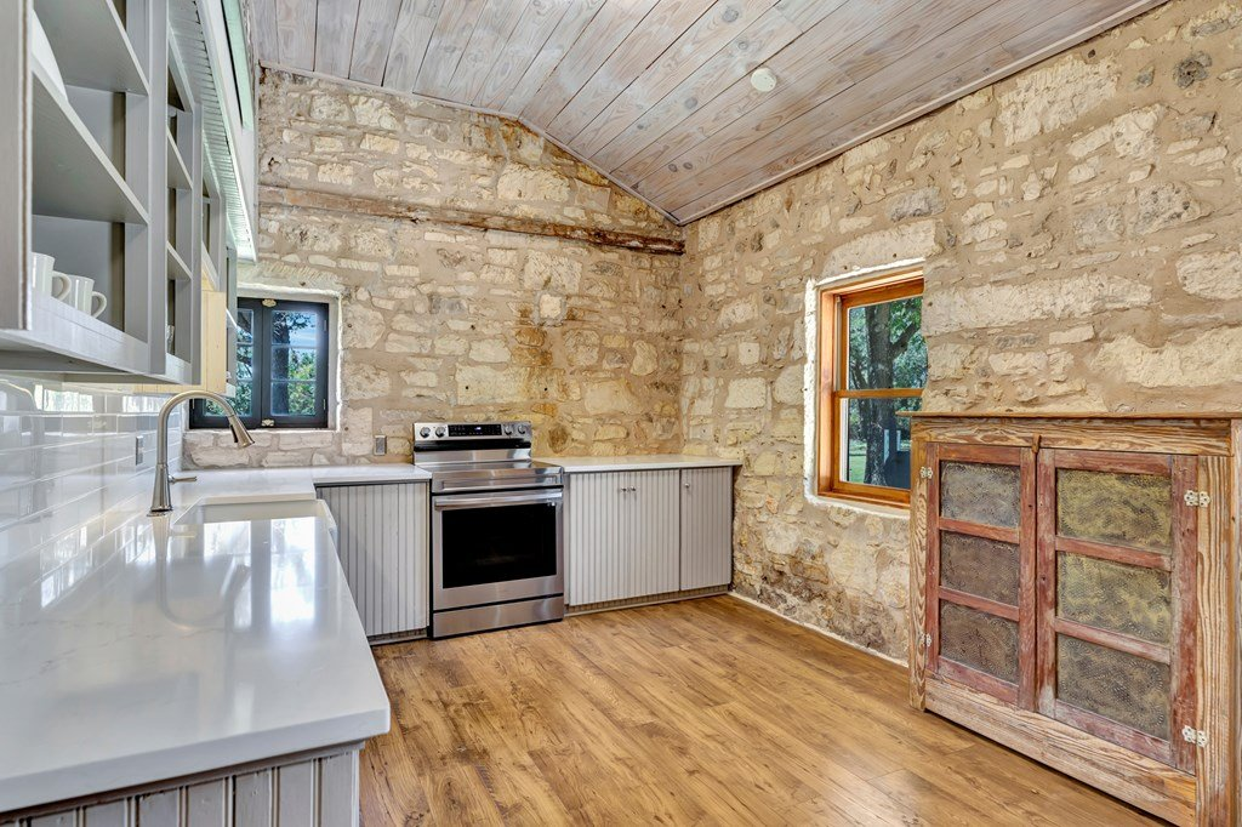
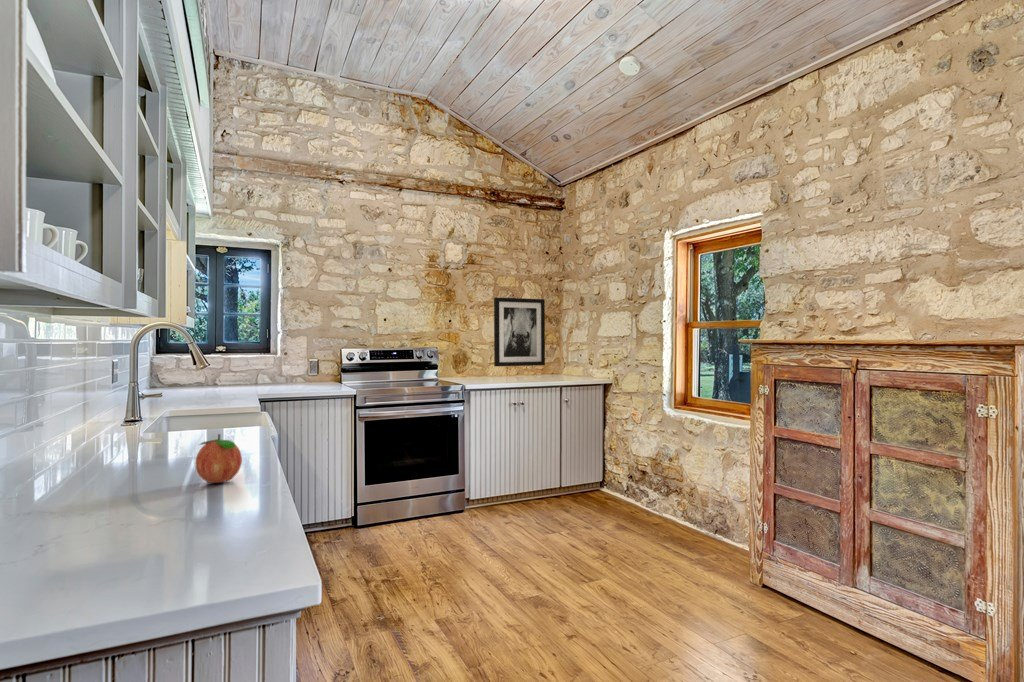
+ wall art [493,297,546,367]
+ fruit [194,433,243,484]
